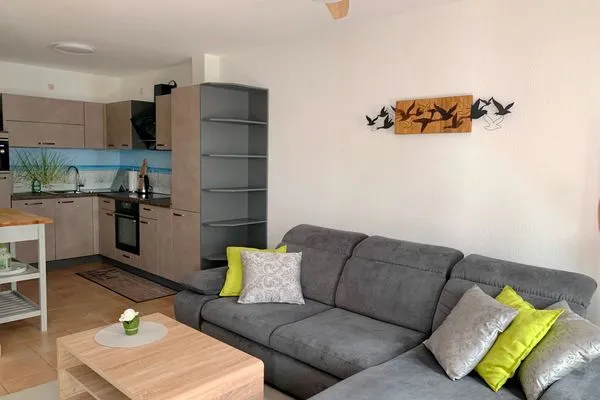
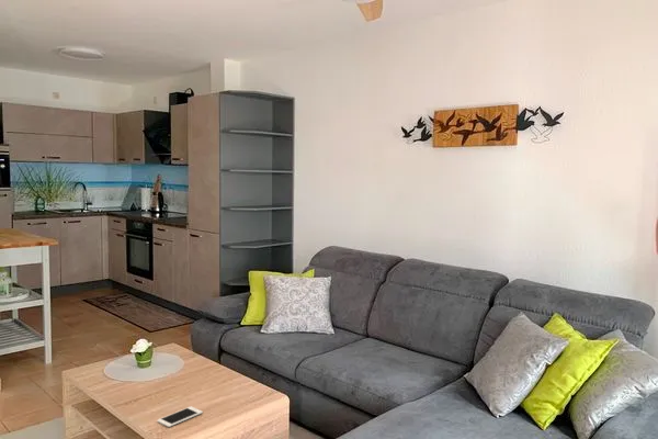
+ cell phone [157,405,204,428]
